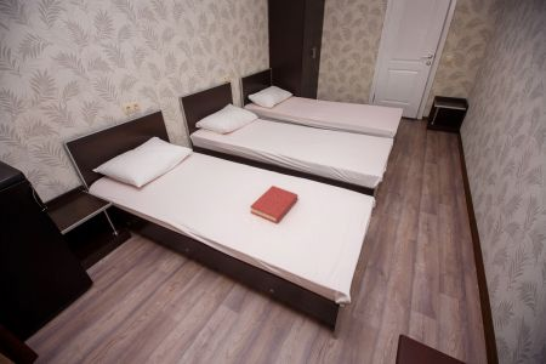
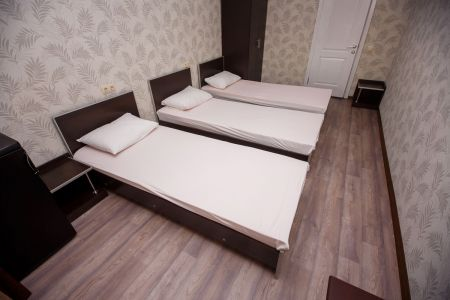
- hardback book [250,184,298,224]
